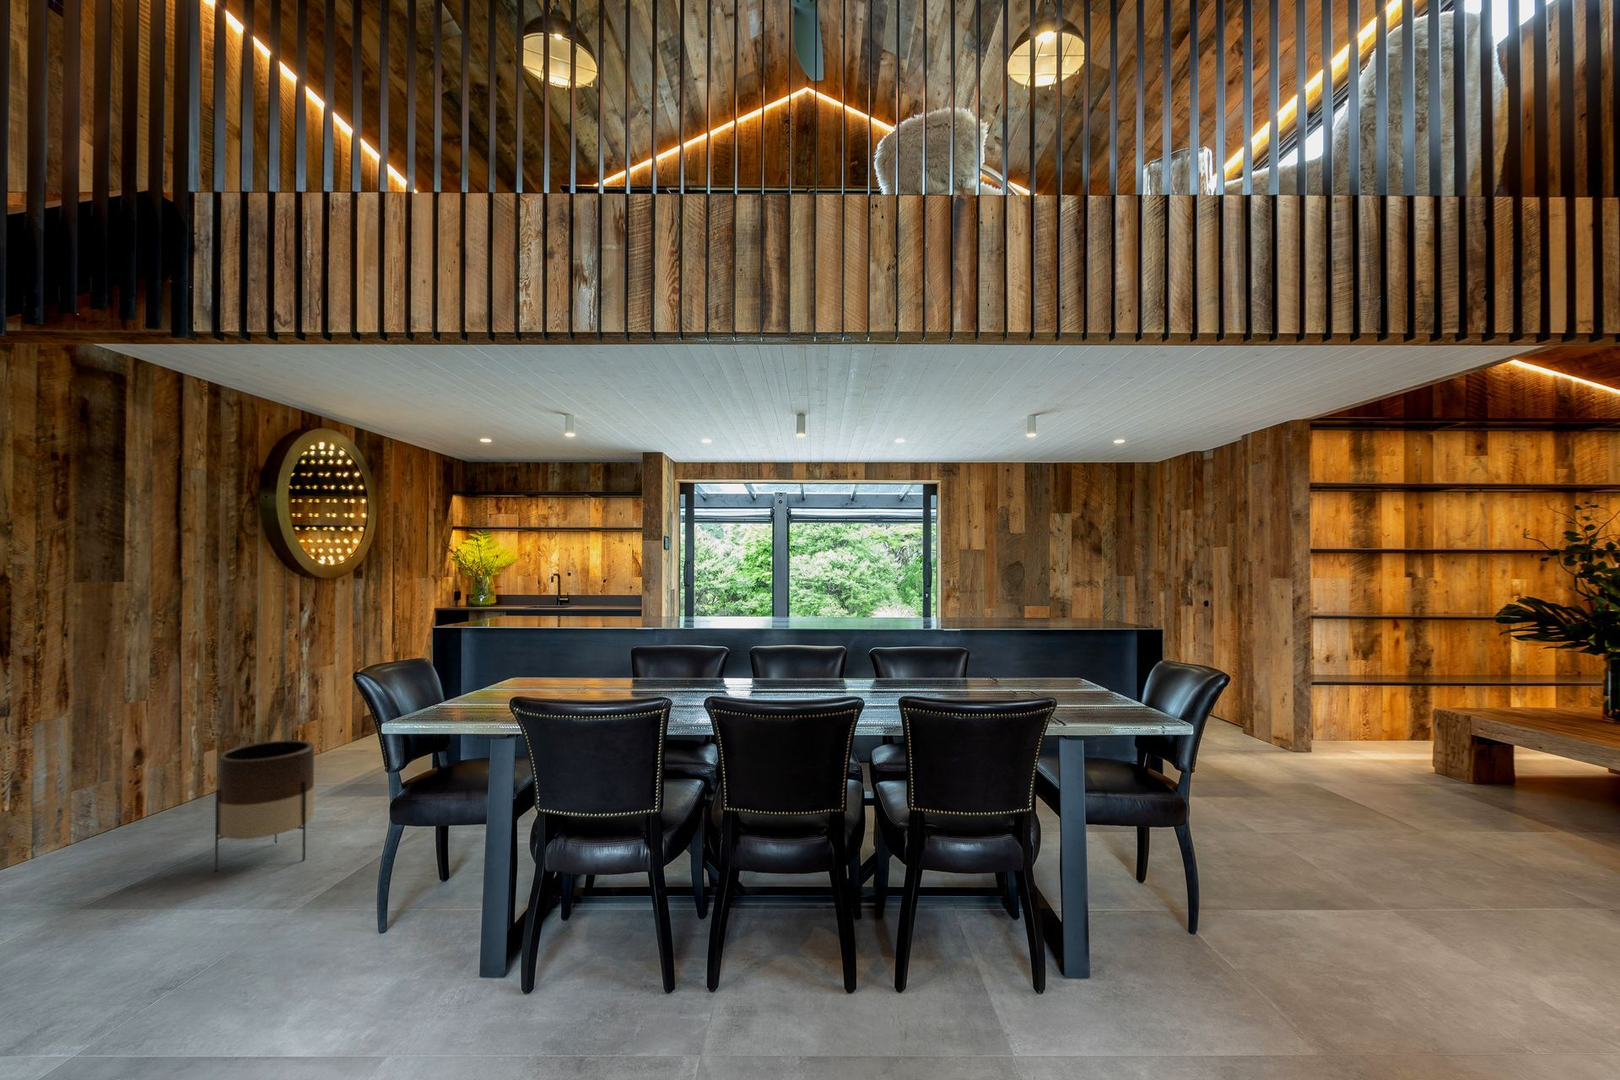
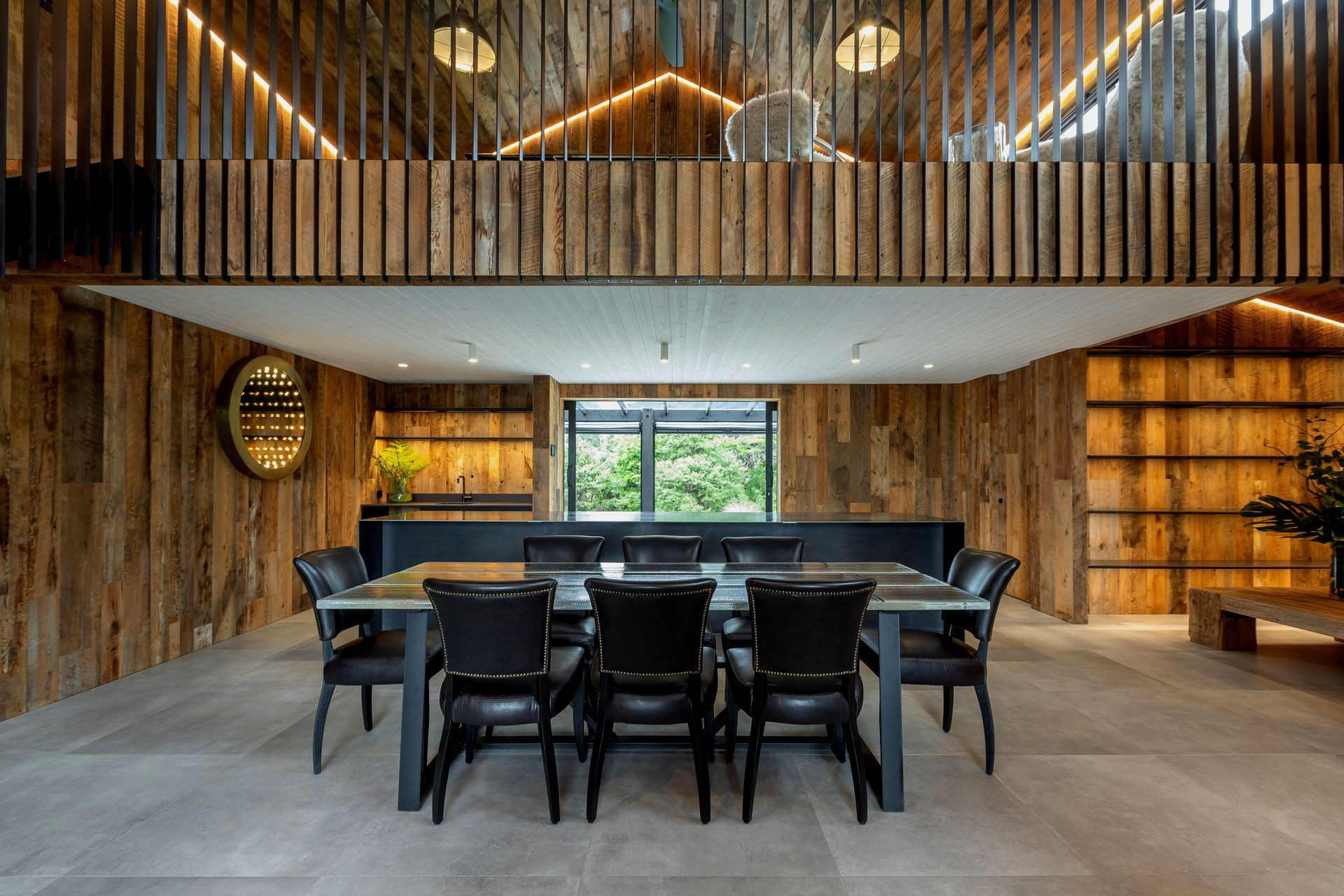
- planter [215,739,315,873]
